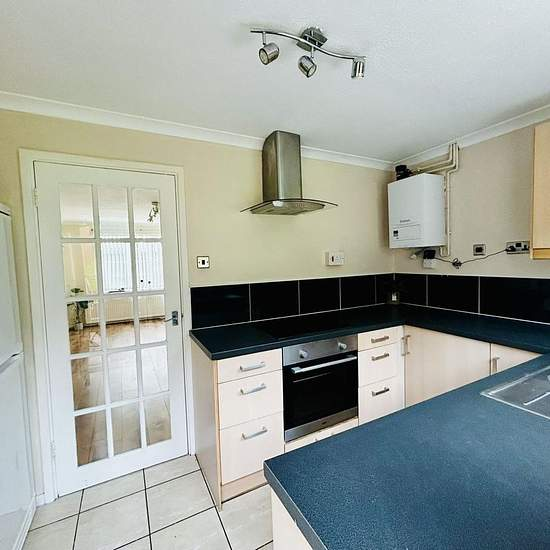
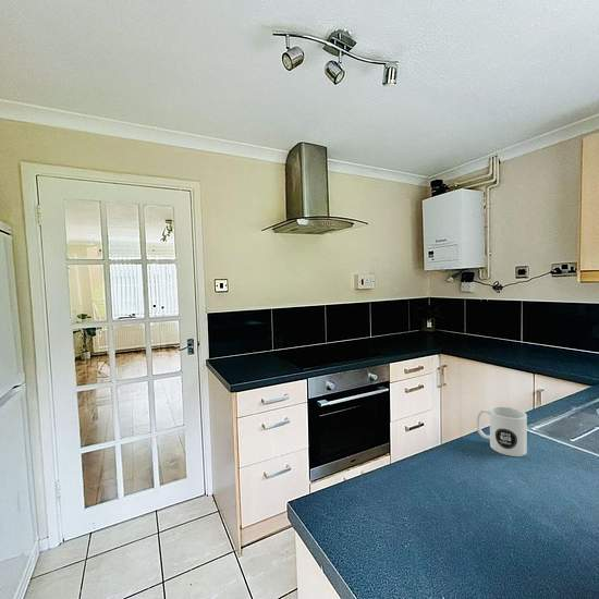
+ mug [476,405,528,457]
